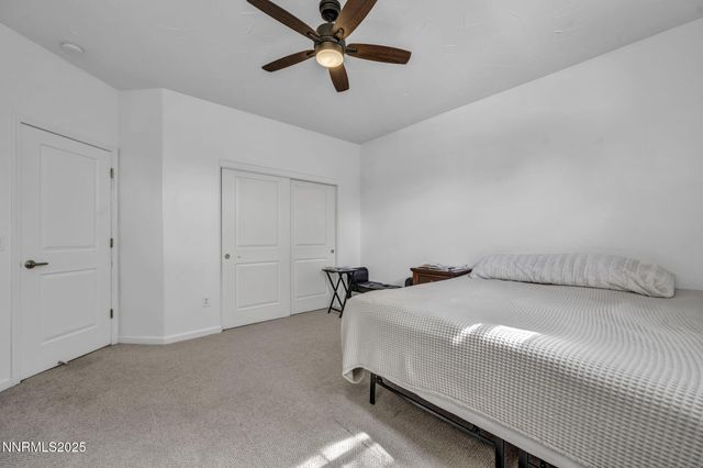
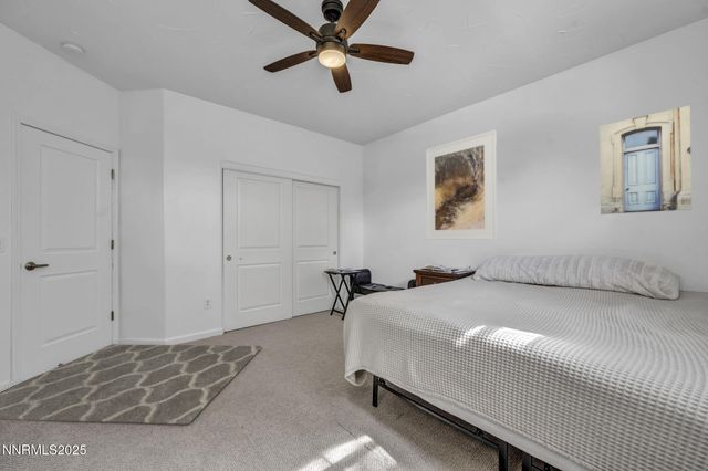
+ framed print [425,129,498,241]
+ wall art [598,104,693,216]
+ rug [0,343,262,426]
